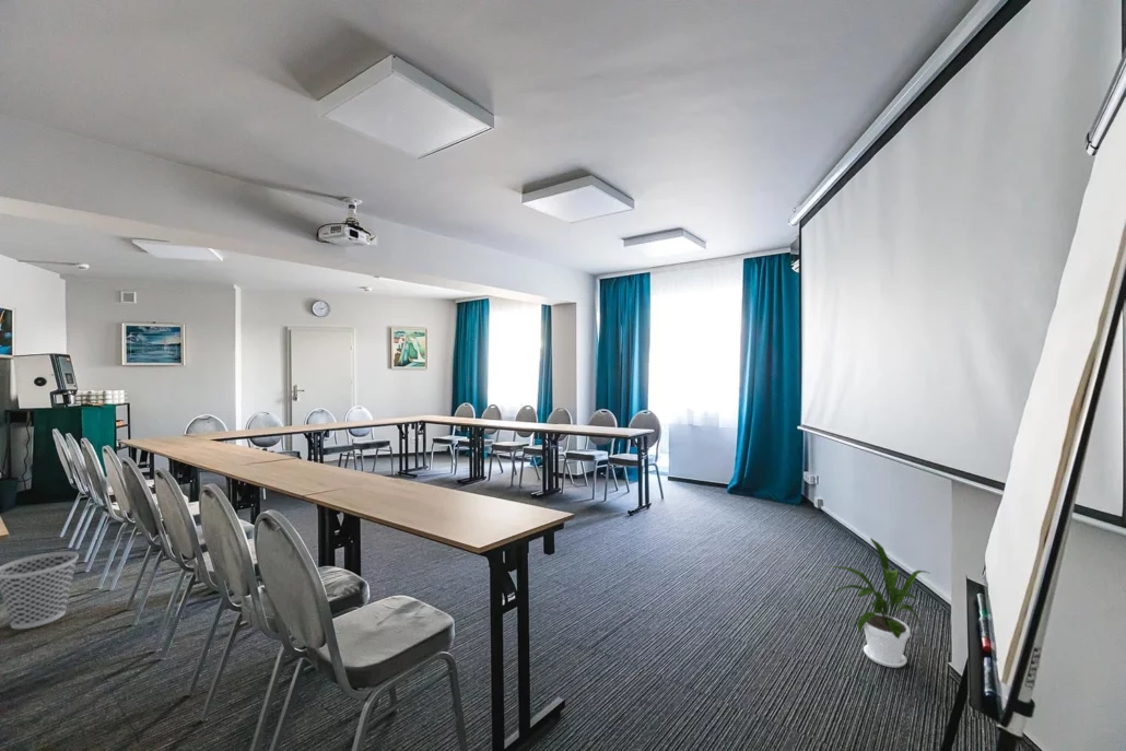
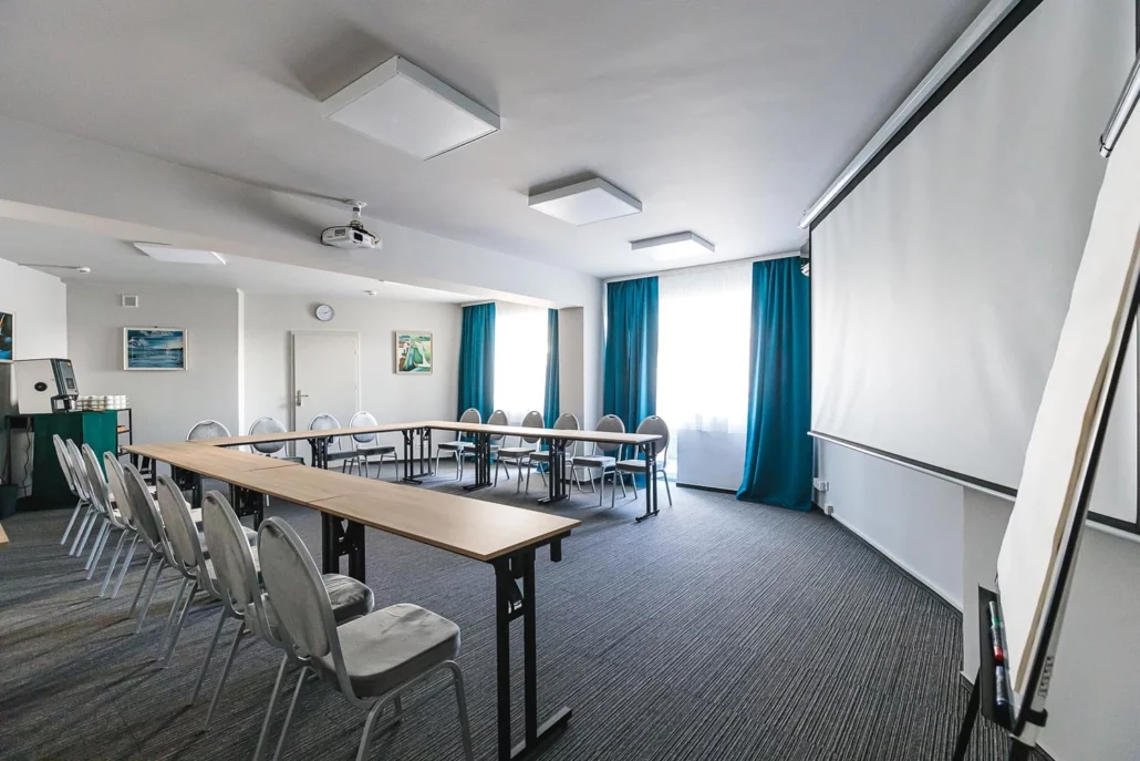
- house plant [826,537,931,669]
- wastebasket [0,551,80,630]
